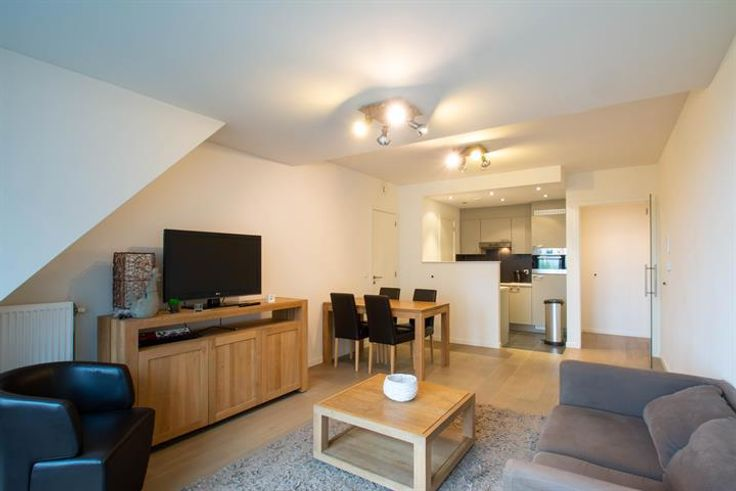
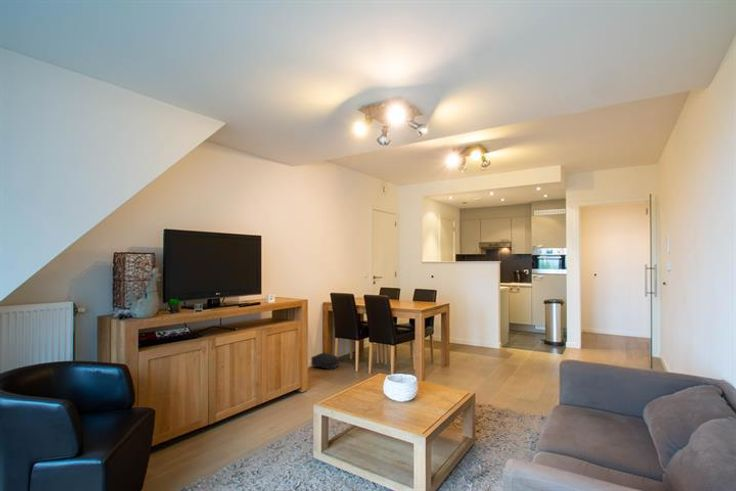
+ backpack [310,352,340,370]
